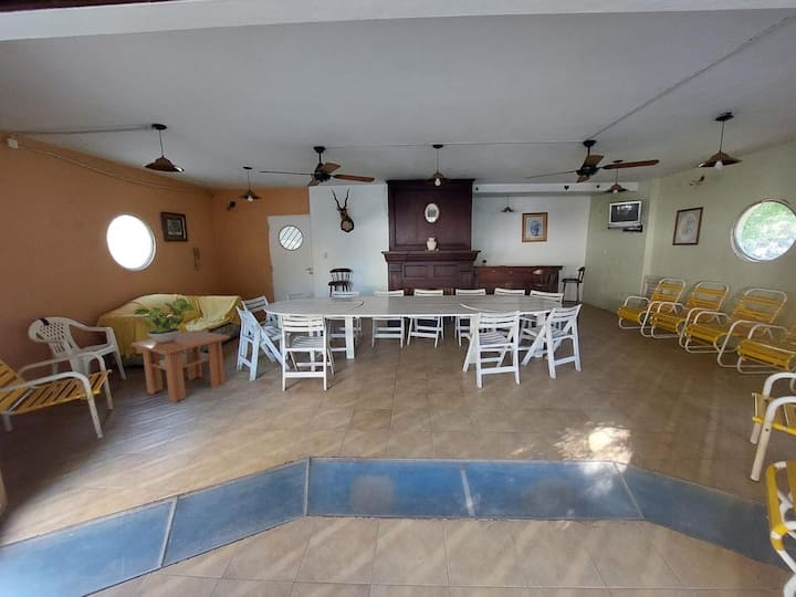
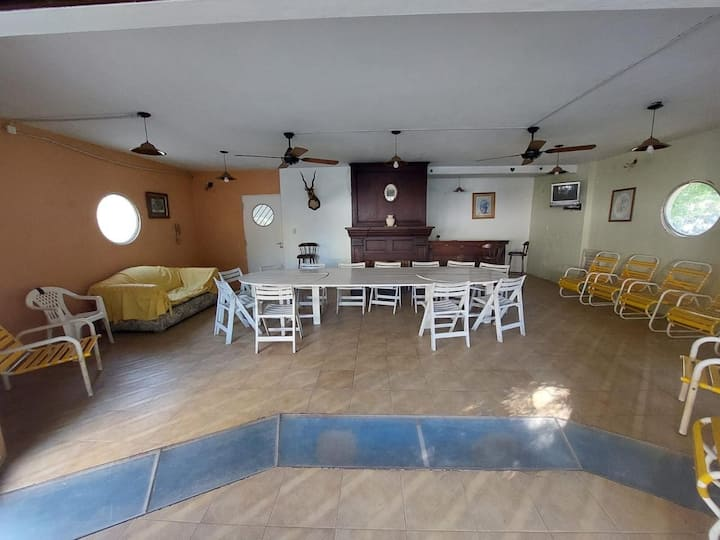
- coffee table [130,328,231,404]
- potted plant [132,297,196,343]
